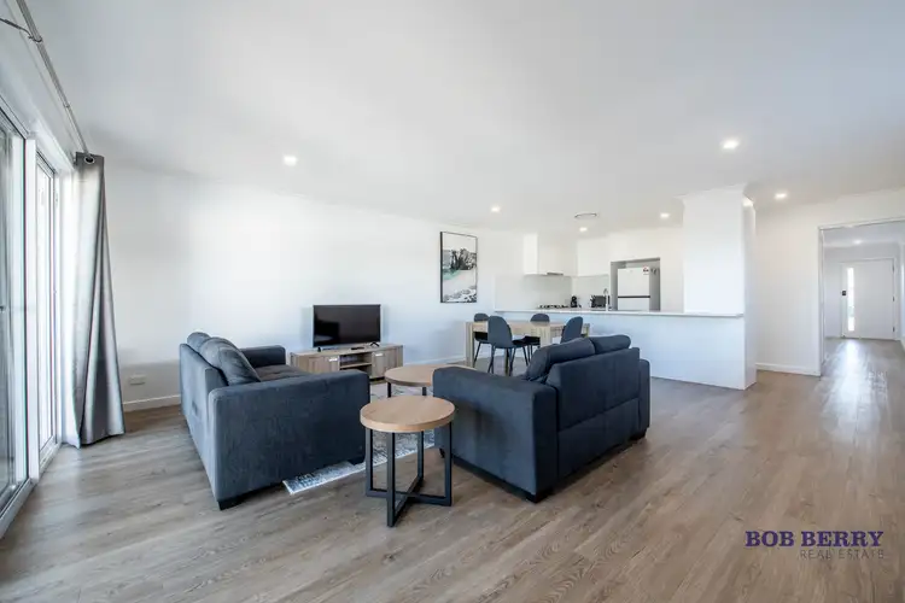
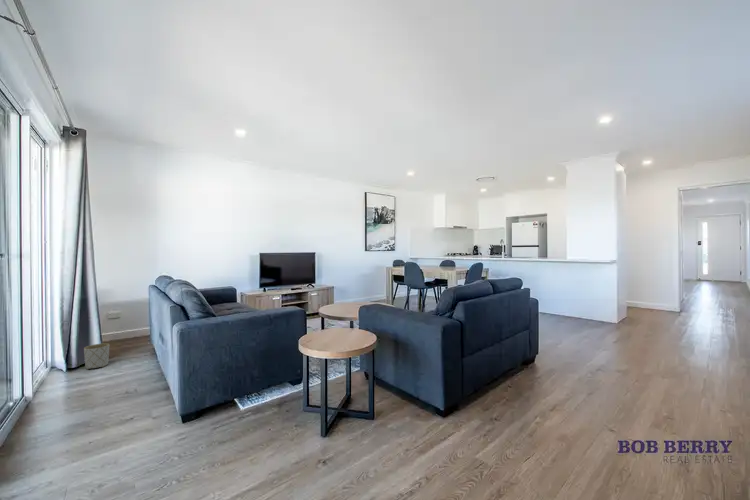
+ planter [83,342,110,370]
